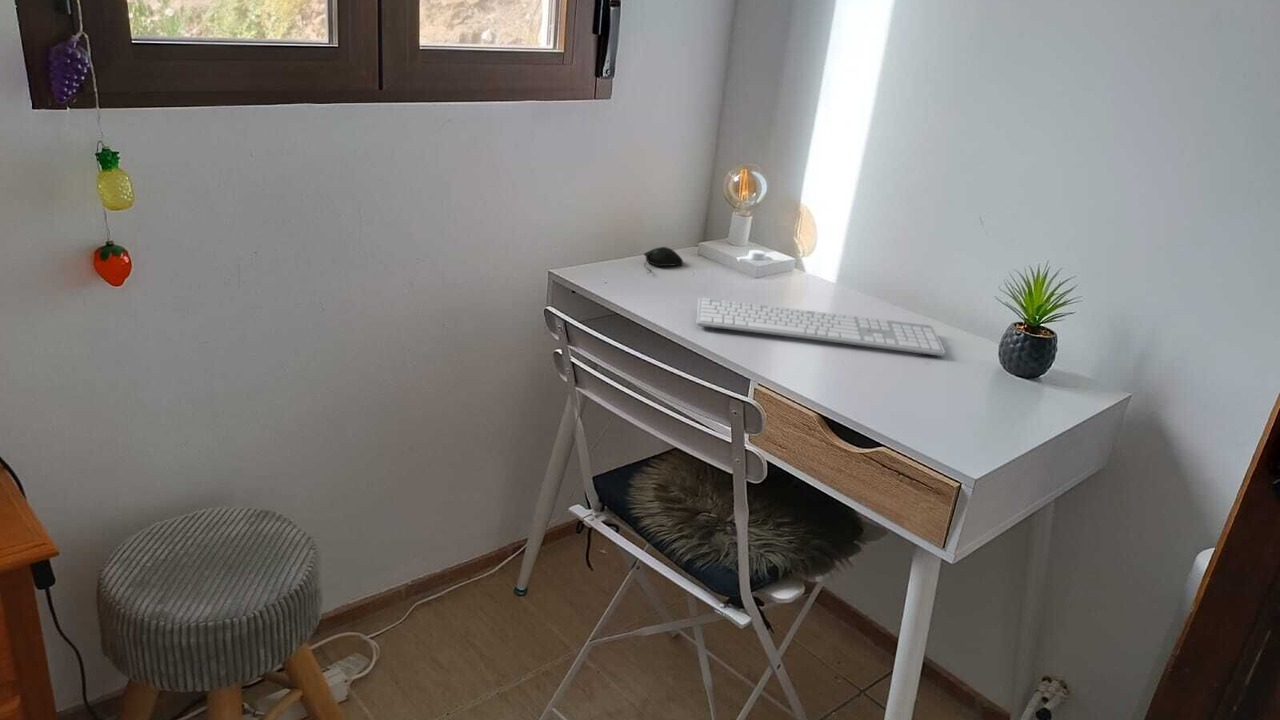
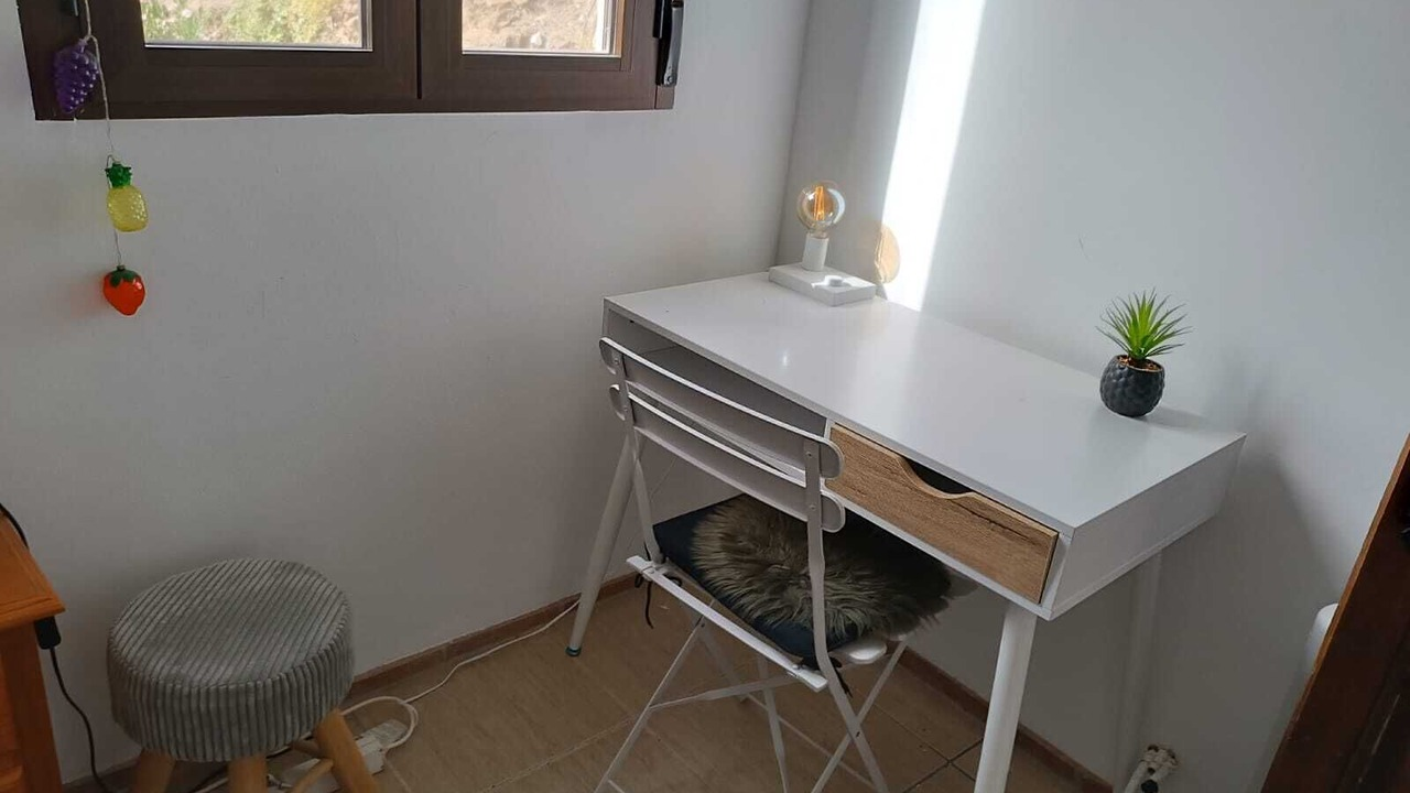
- computer mouse [643,246,684,274]
- keyboard [695,296,946,357]
